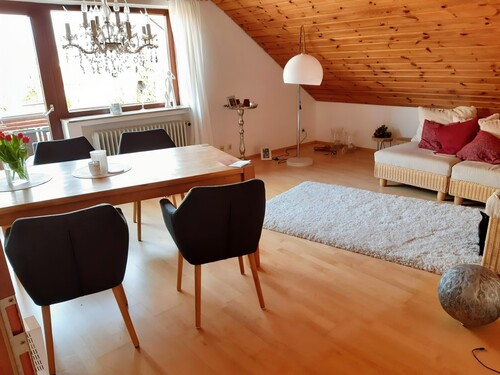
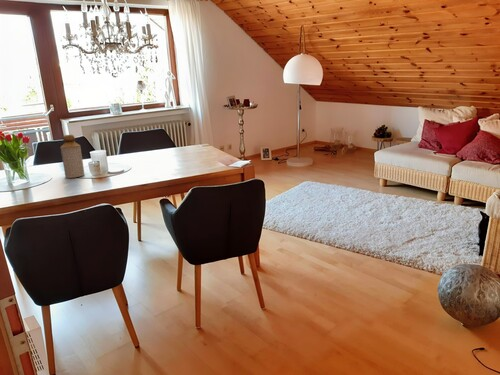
+ bottle [60,134,85,179]
